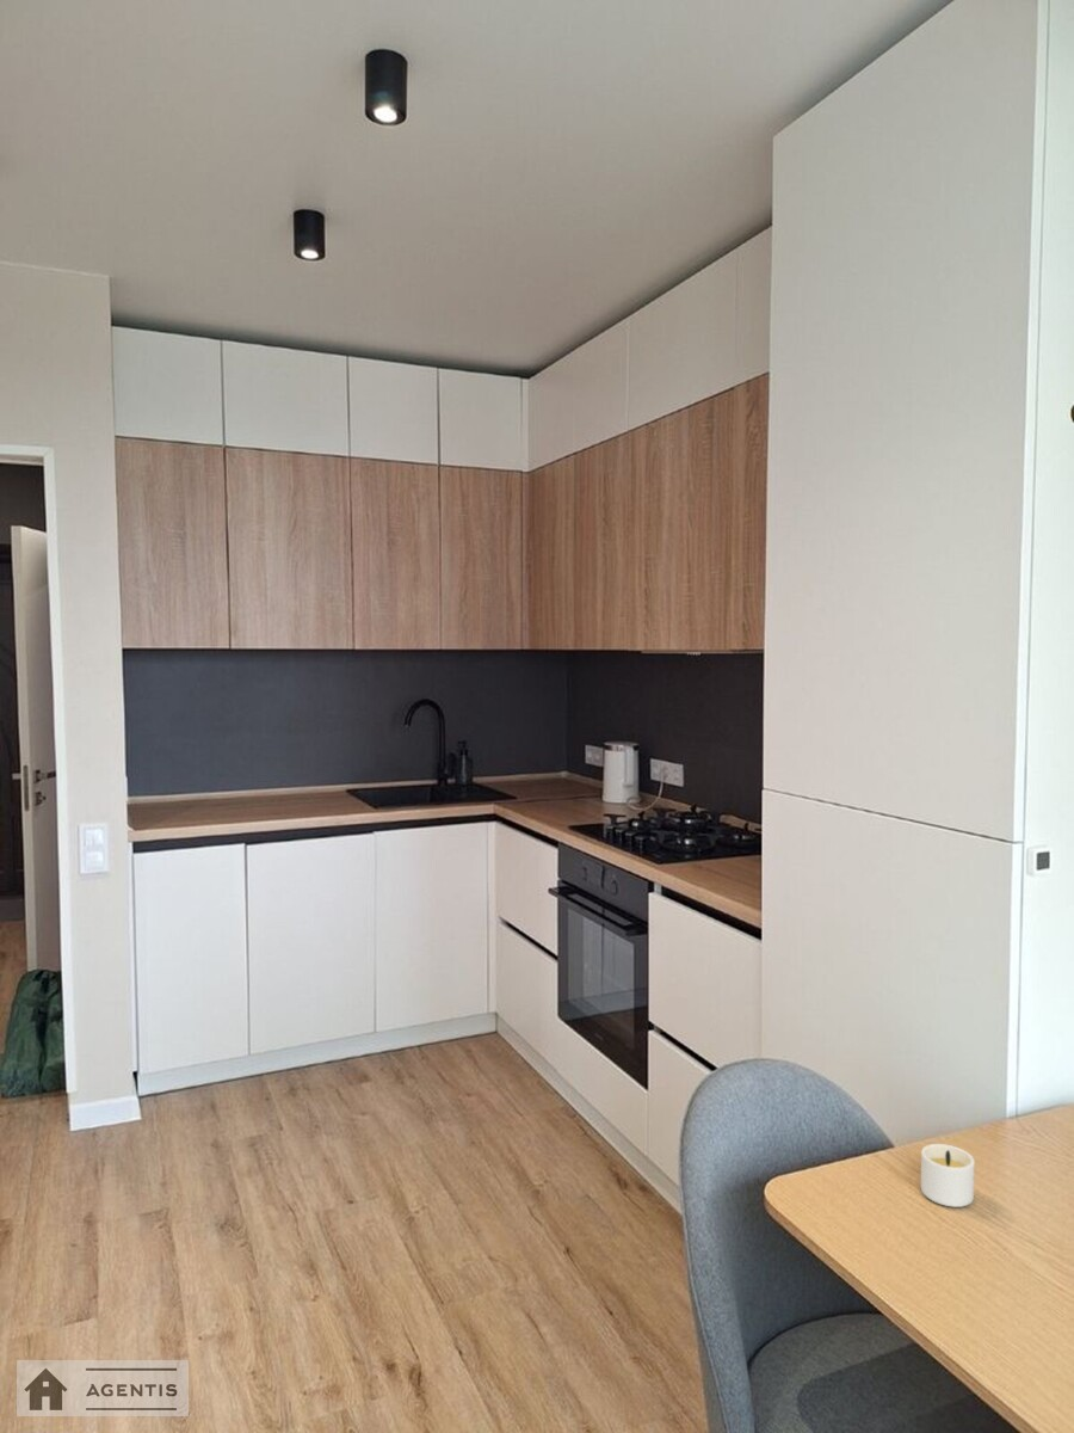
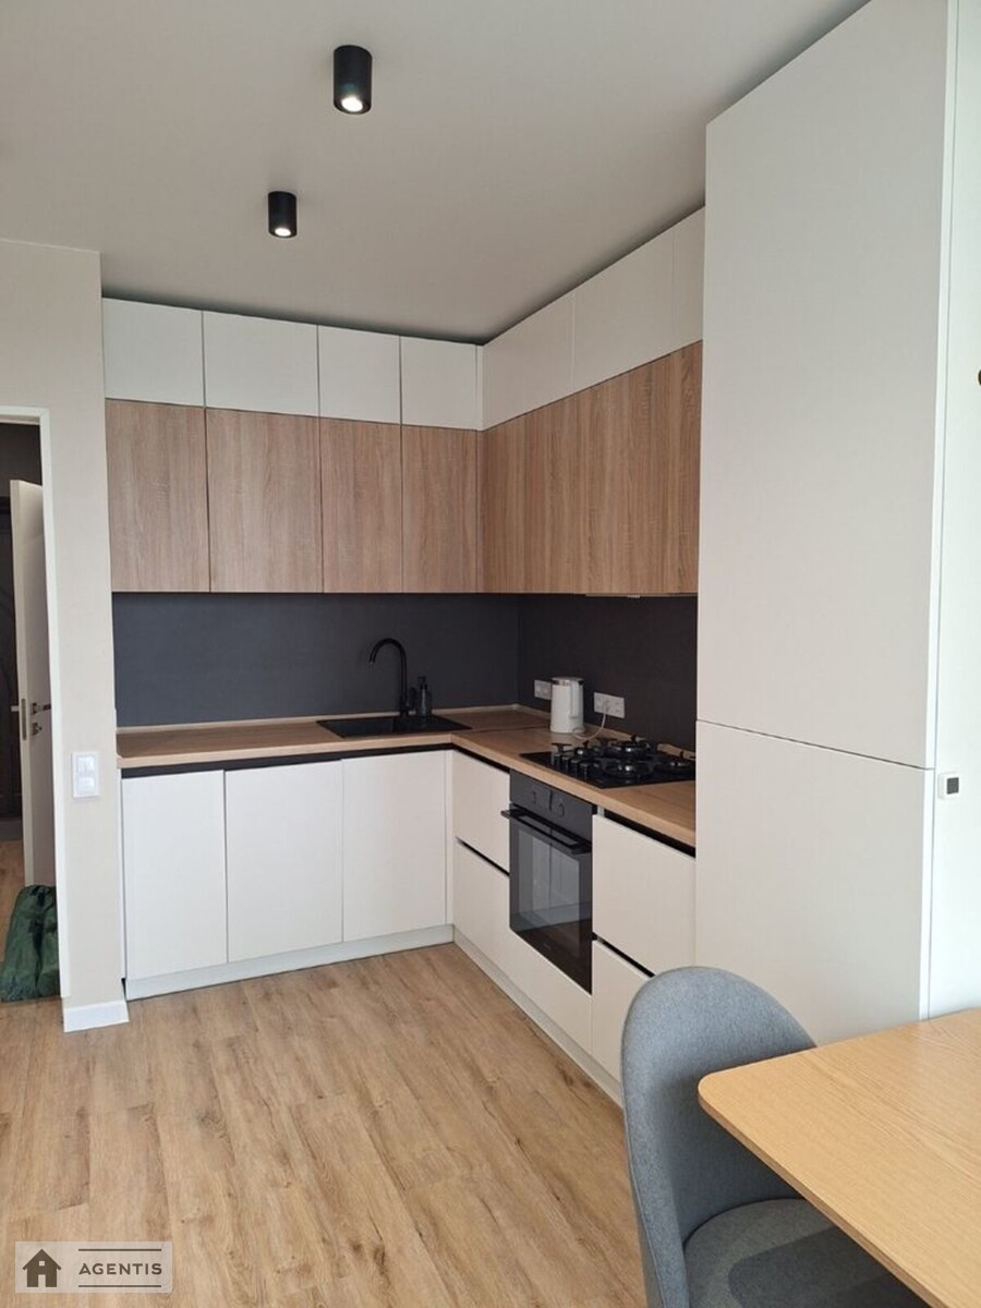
- candle [920,1143,976,1208]
